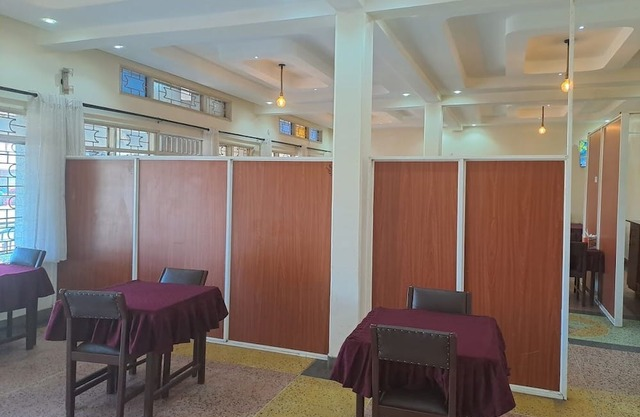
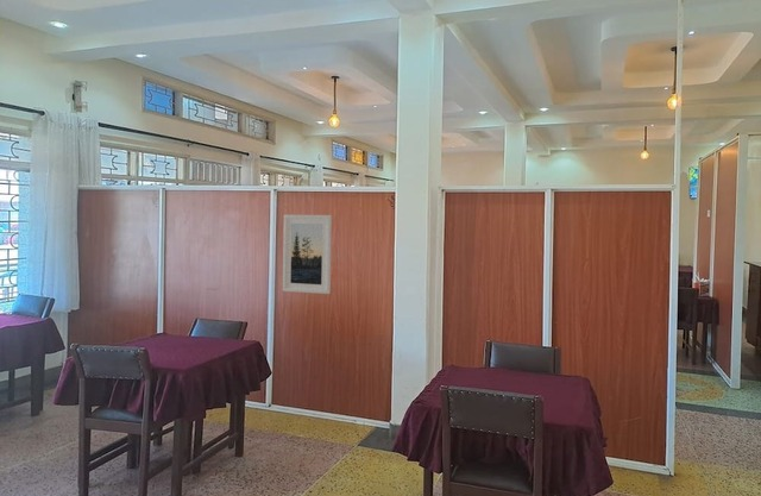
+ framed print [282,214,333,295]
